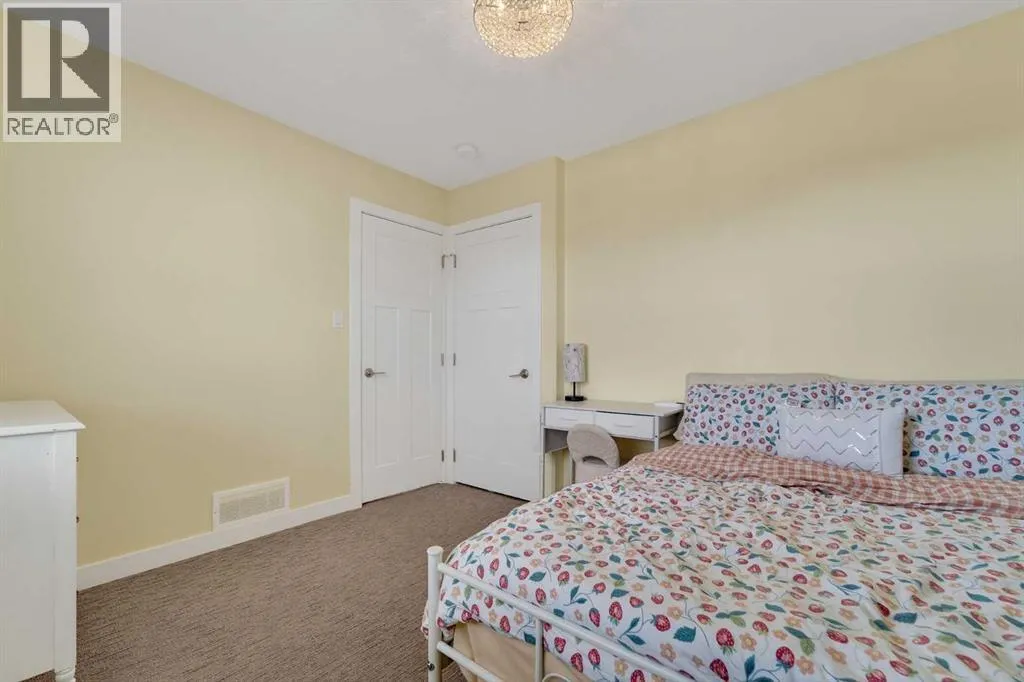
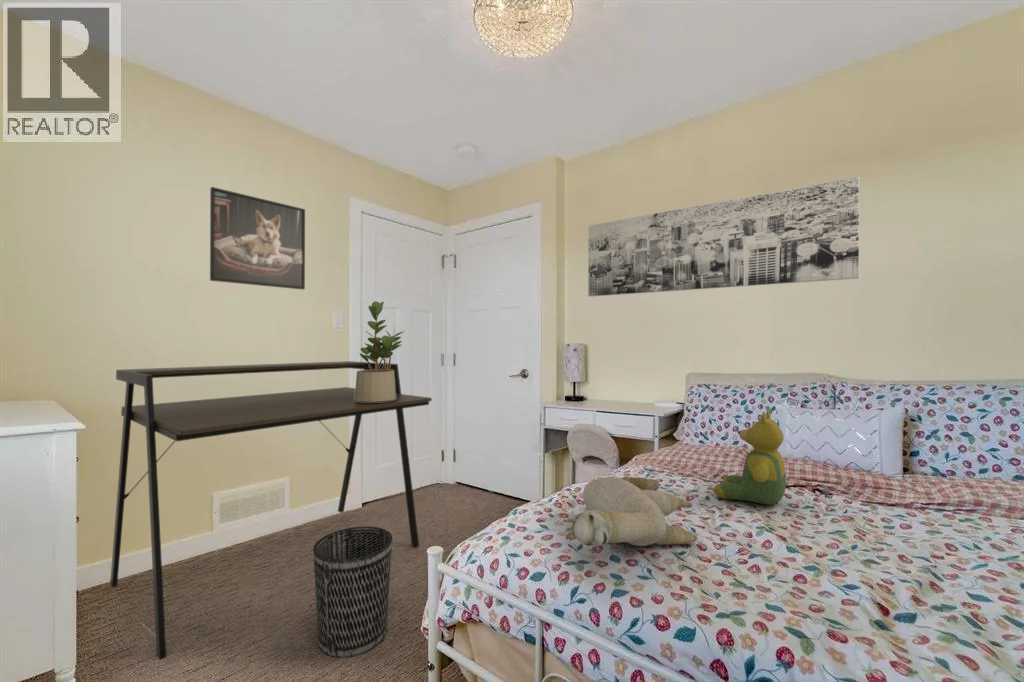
+ wall art [587,176,860,298]
+ wastebasket [312,526,393,659]
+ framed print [209,186,306,291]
+ potted plant [355,300,405,402]
+ desk [109,360,433,661]
+ plush toy [564,475,698,547]
+ teddy bear [713,408,787,505]
